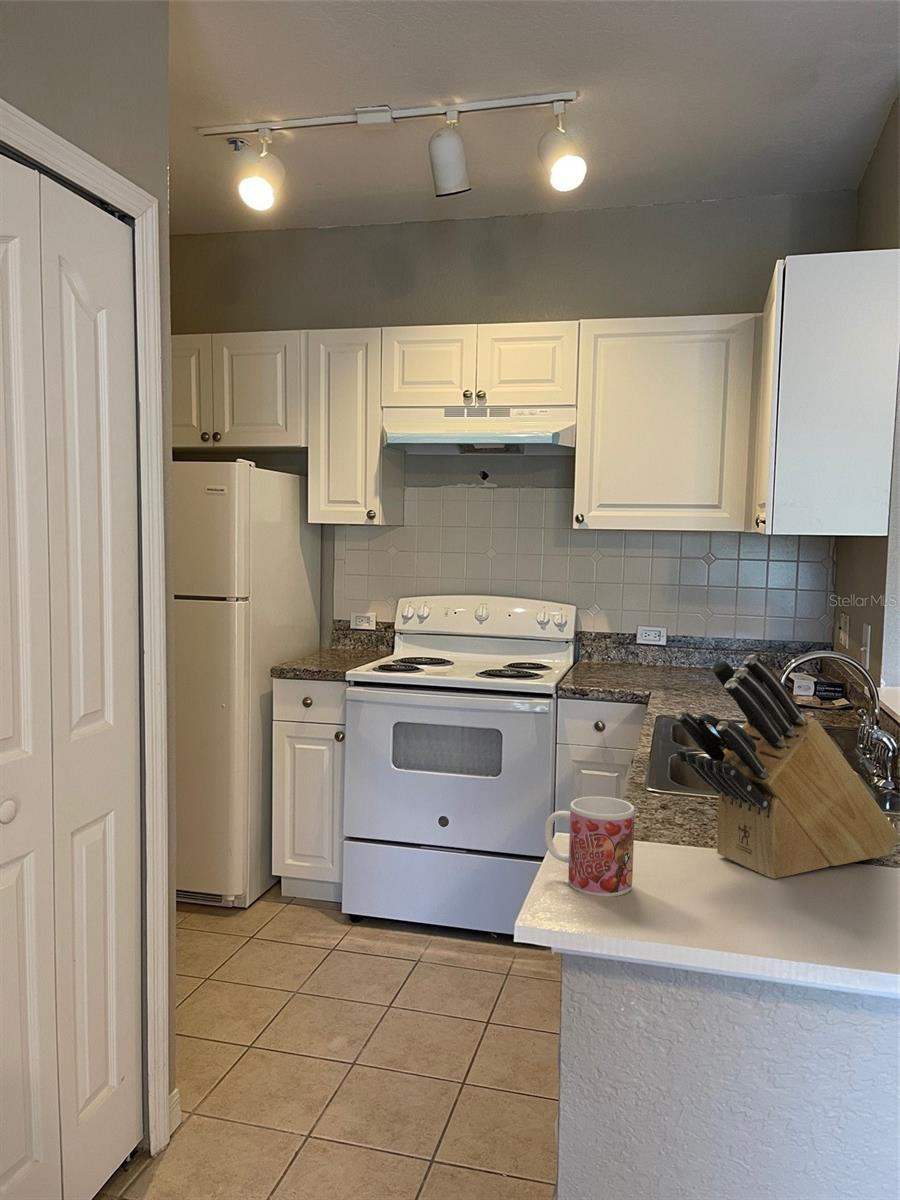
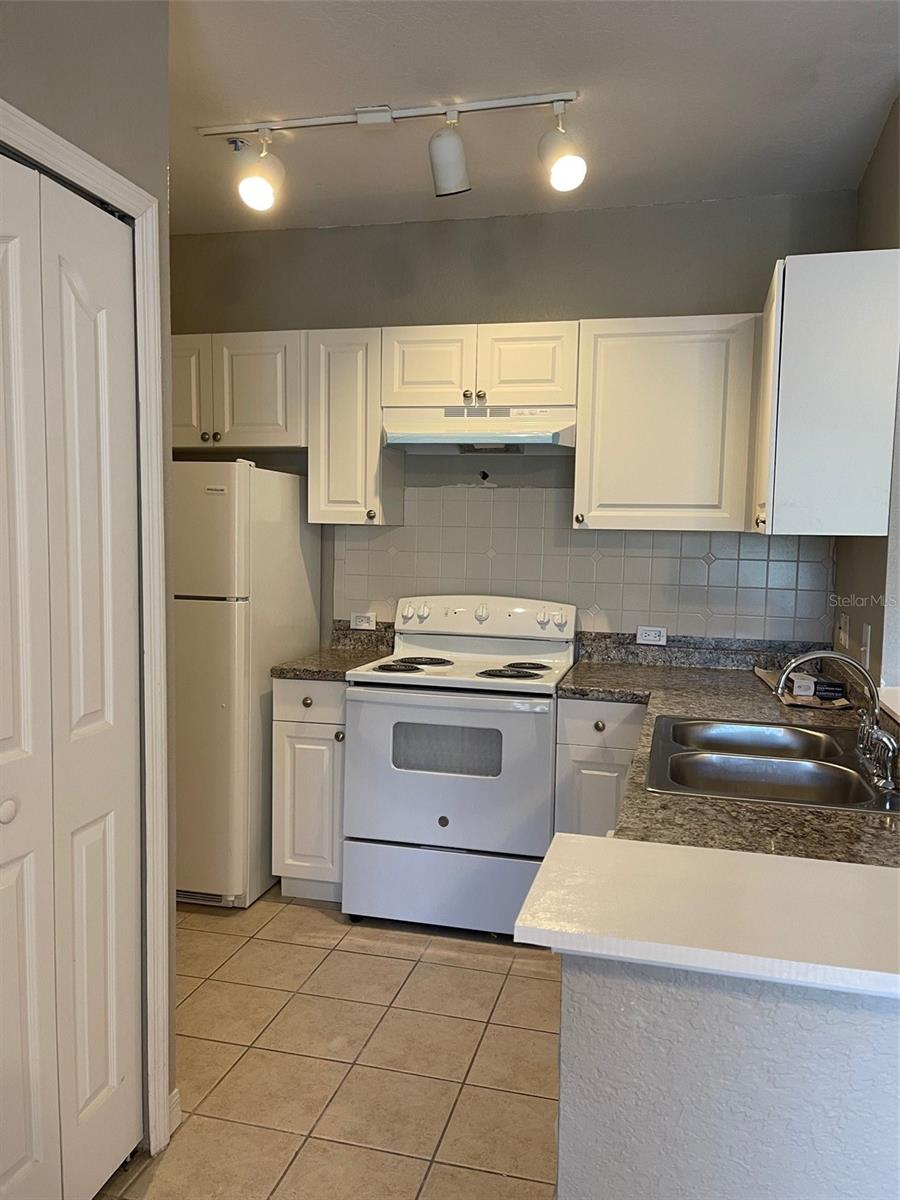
- mug [544,796,636,898]
- knife block [675,654,900,880]
